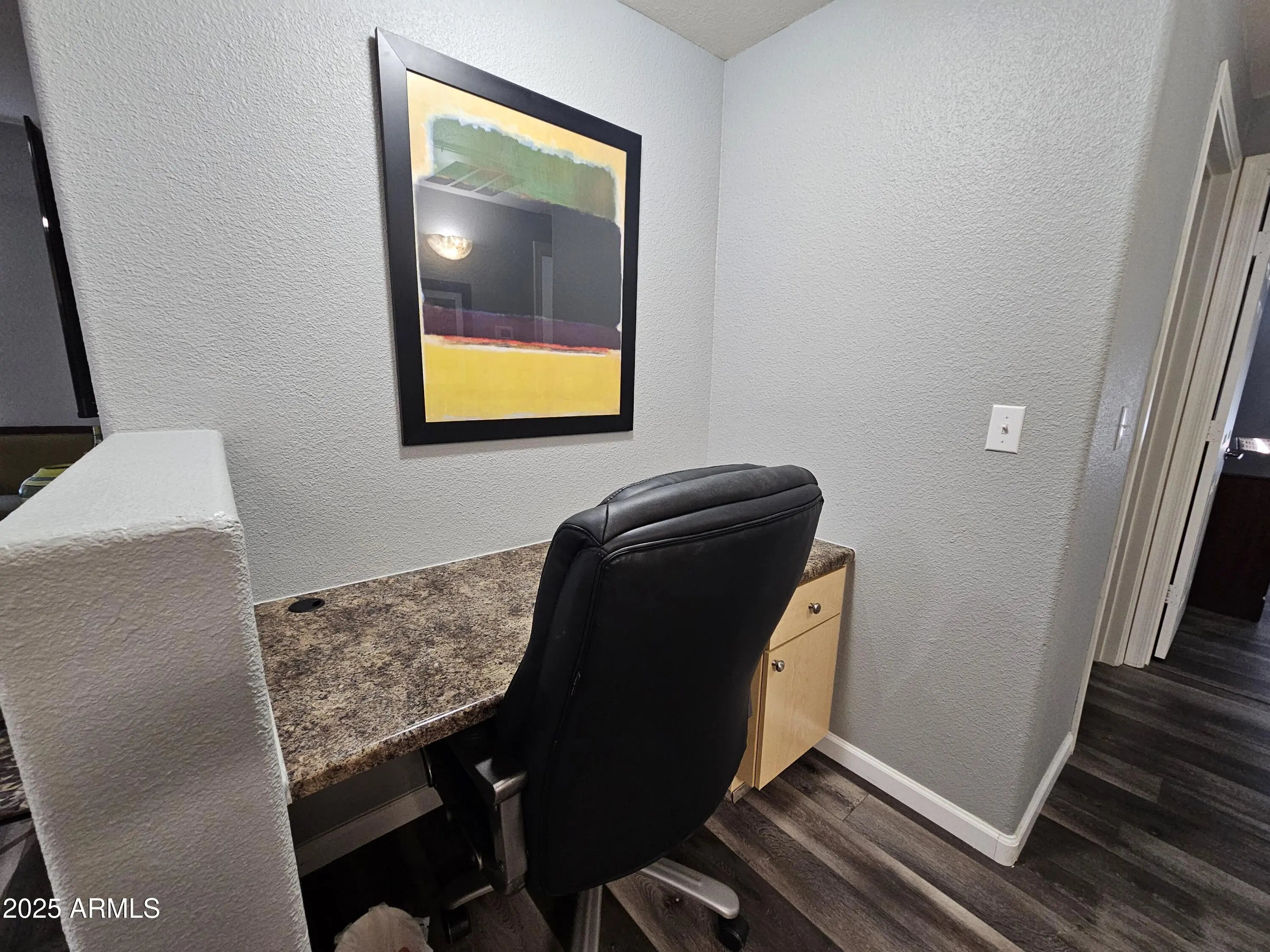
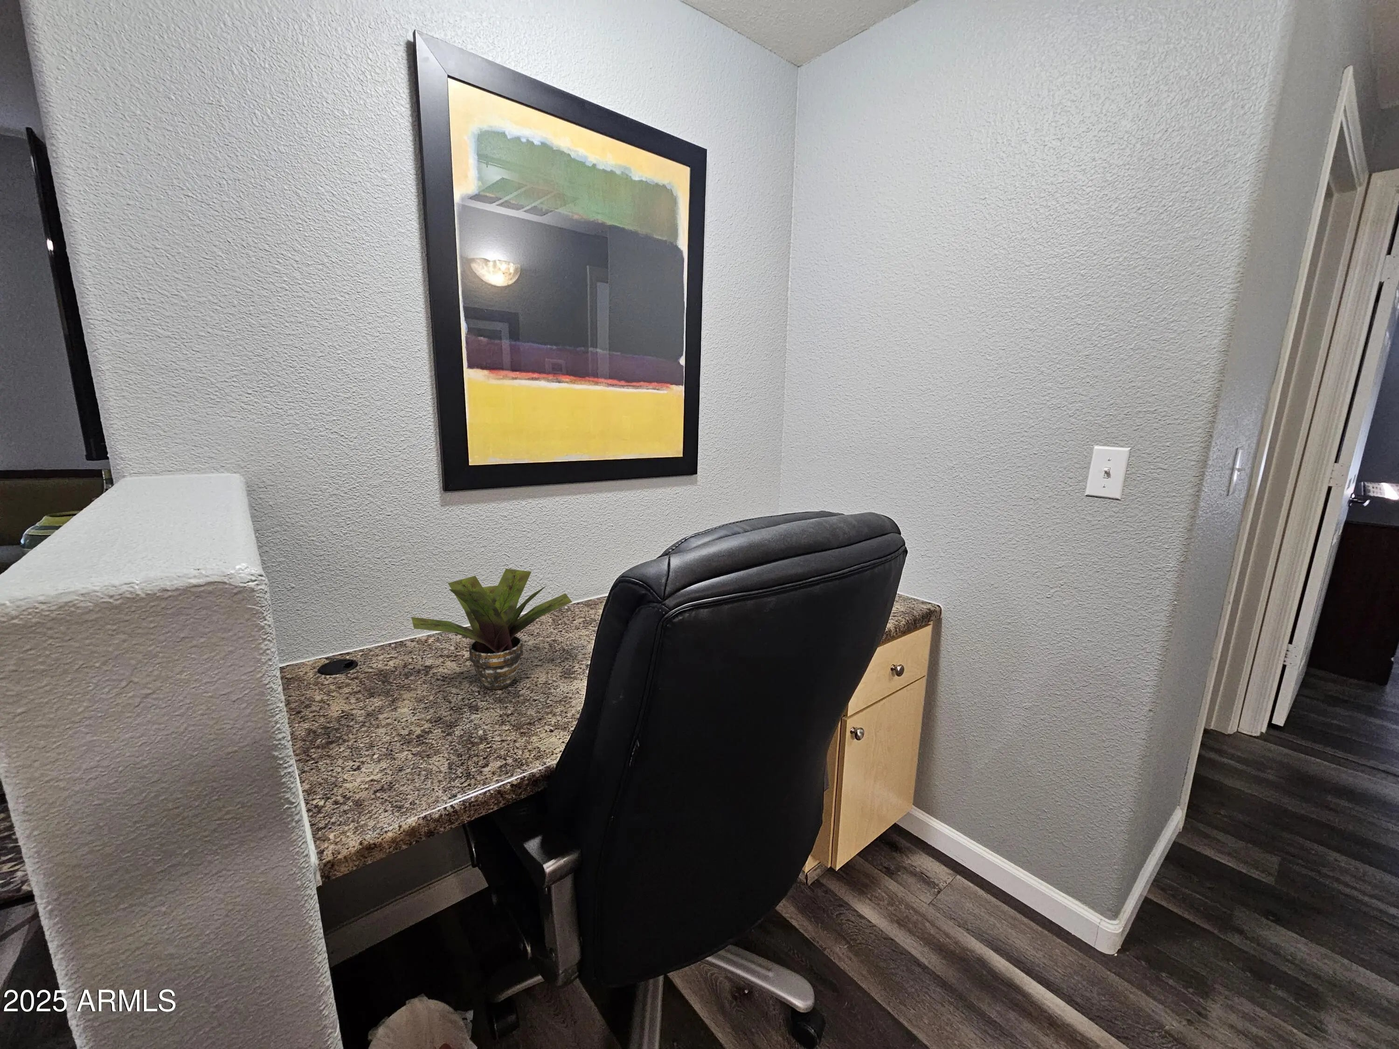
+ potted plant [411,569,573,690]
